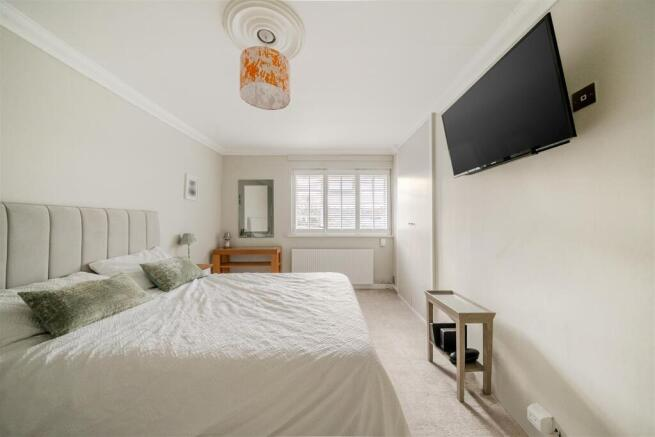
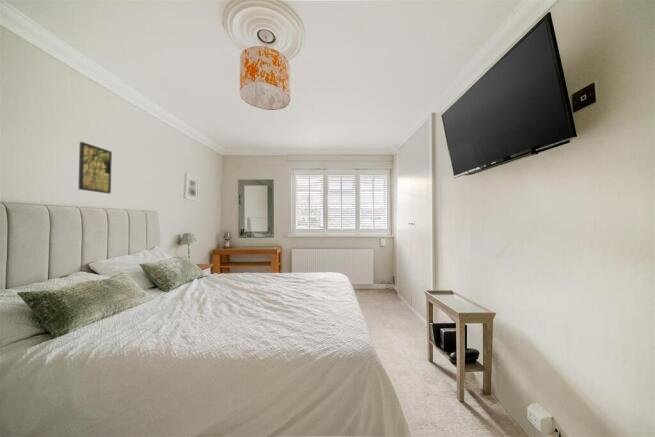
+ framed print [77,141,113,195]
